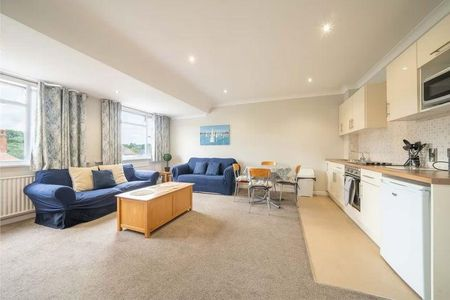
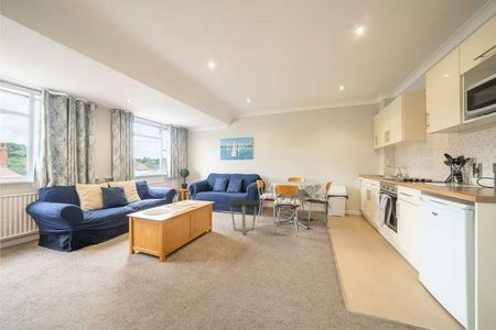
+ side table [228,198,260,235]
